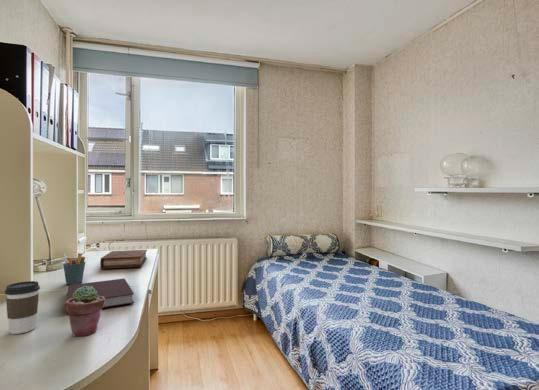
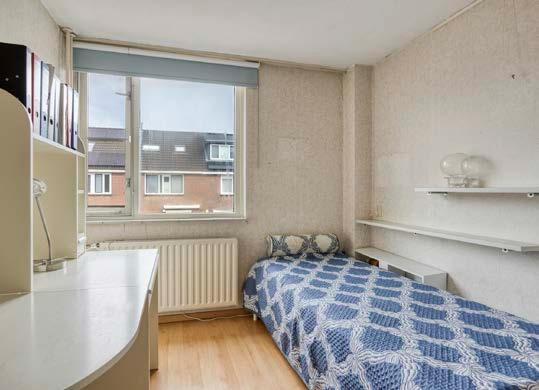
- coffee cup [4,280,41,335]
- potted succulent [65,286,105,337]
- pen holder [61,251,86,286]
- notebook [66,277,135,314]
- book [99,249,148,270]
